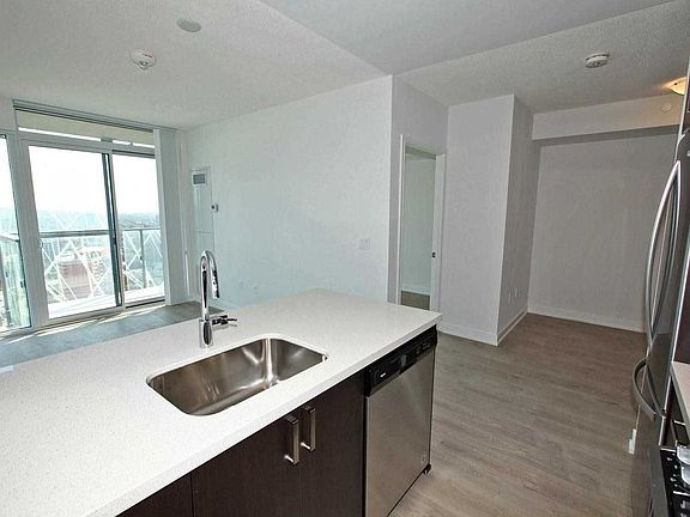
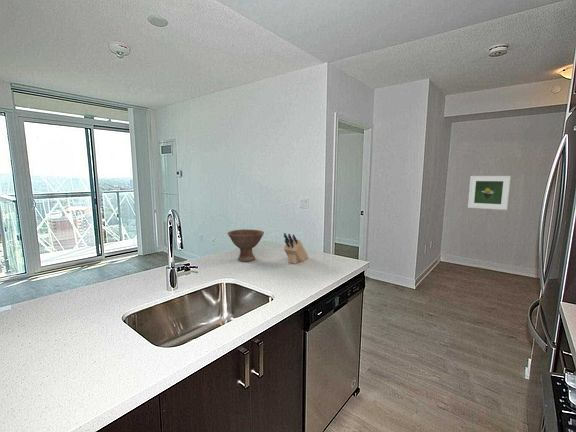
+ knife block [283,232,309,265]
+ bowl [226,228,265,262]
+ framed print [467,175,512,211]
